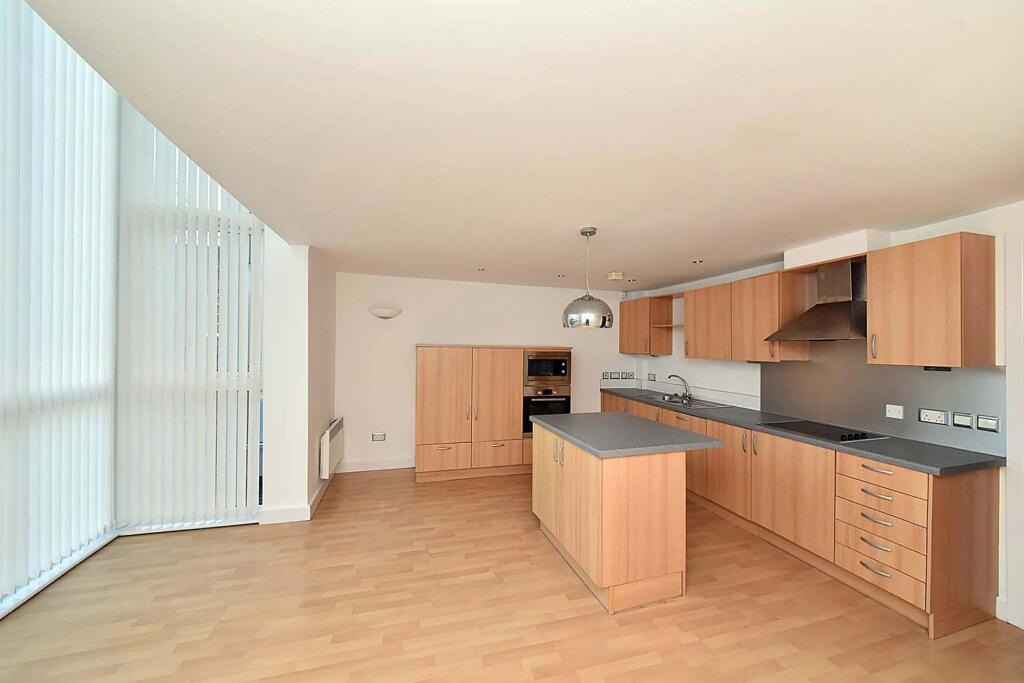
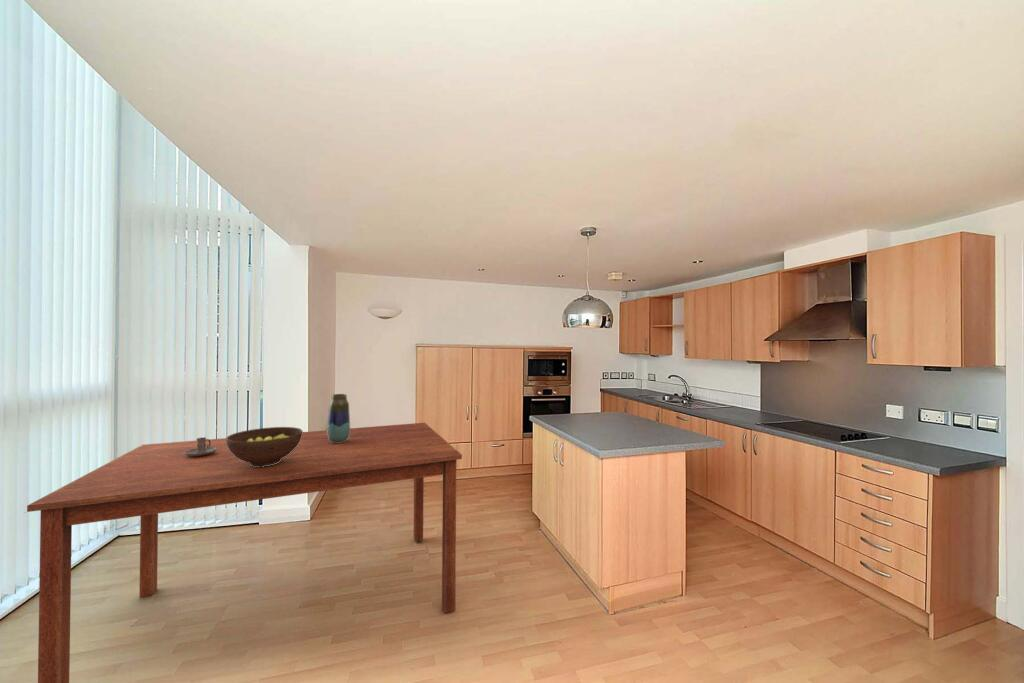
+ vase [326,393,351,443]
+ candle holder [185,436,217,456]
+ fruit bowl [225,426,304,467]
+ dining table [26,422,463,683]
